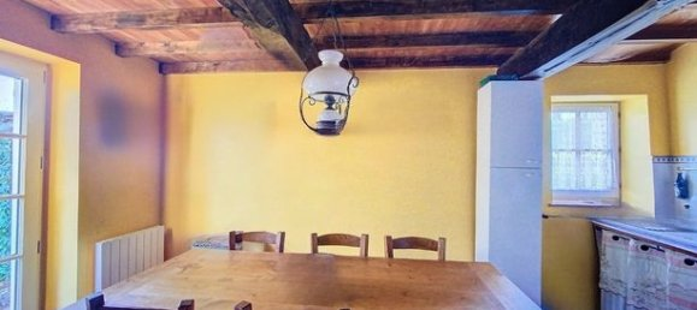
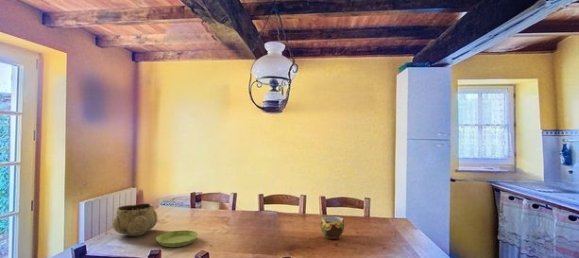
+ cup [320,215,345,240]
+ saucer [155,229,199,248]
+ decorative bowl [112,202,159,237]
